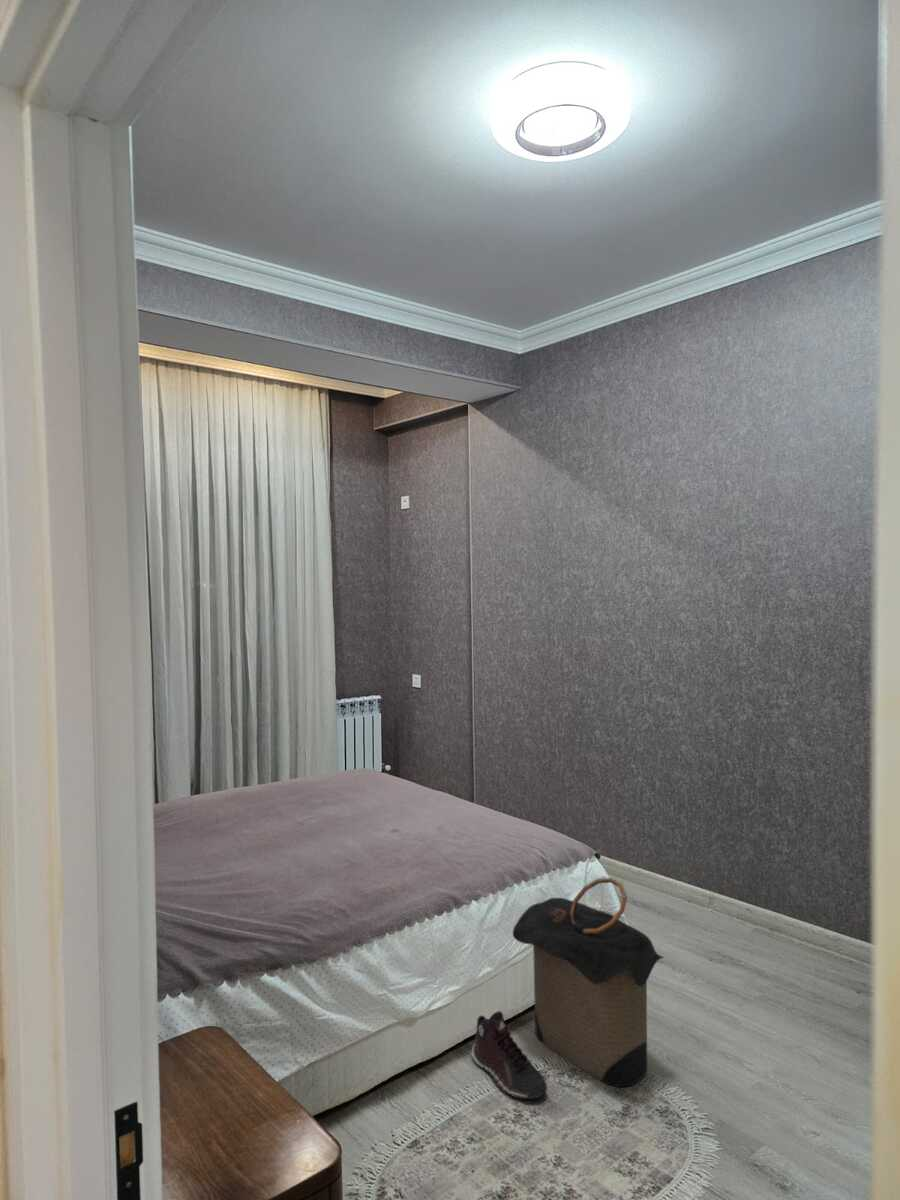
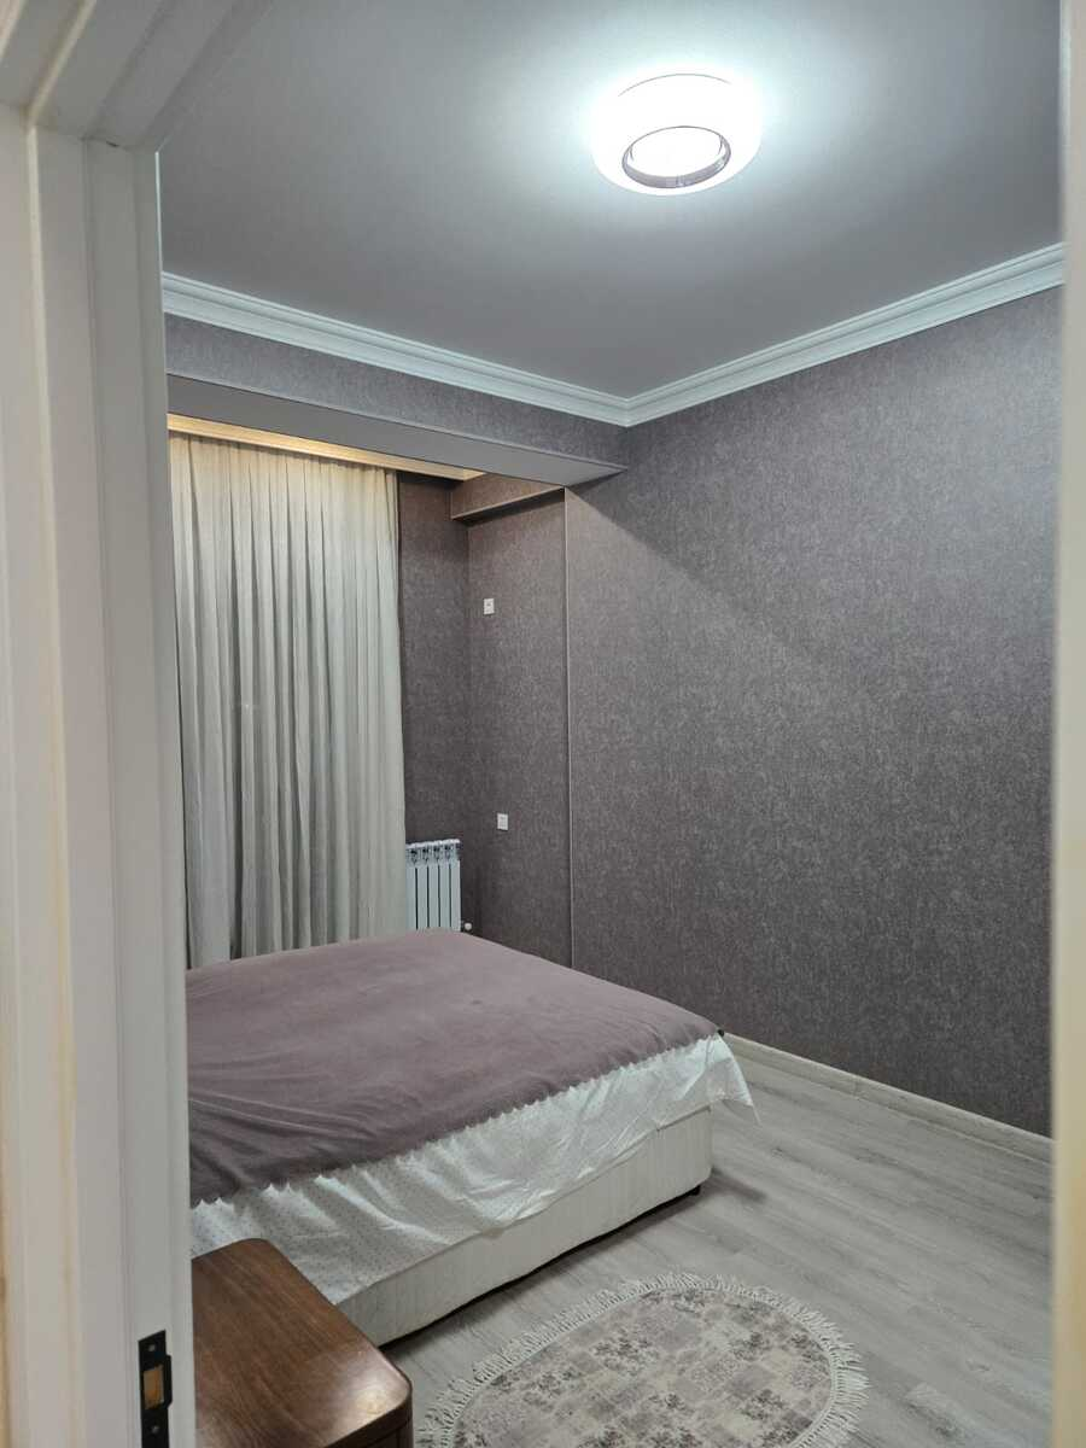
- laundry hamper [512,877,666,1088]
- sneaker [471,1010,548,1100]
